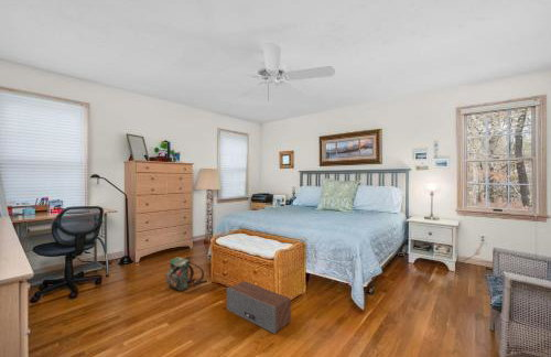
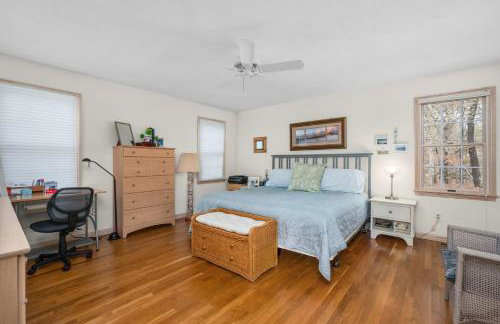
- backpack [164,256,206,292]
- speaker [226,280,292,335]
